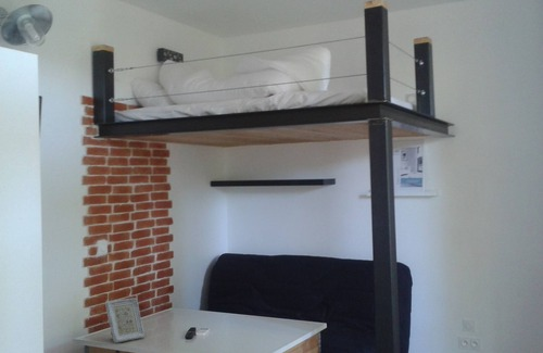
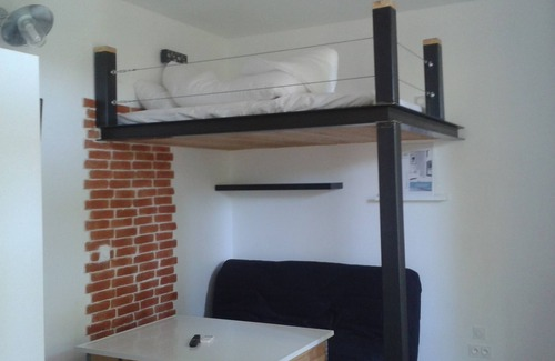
- picture frame [104,297,146,344]
